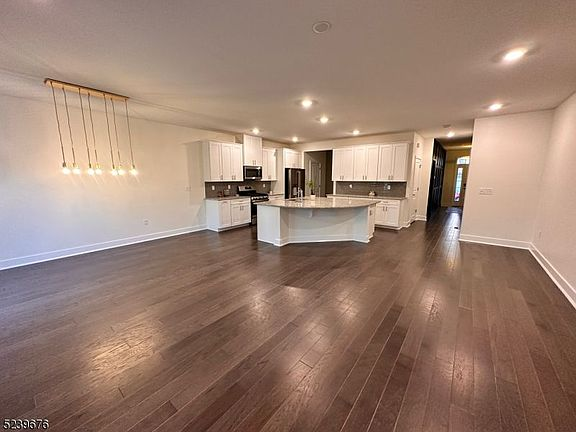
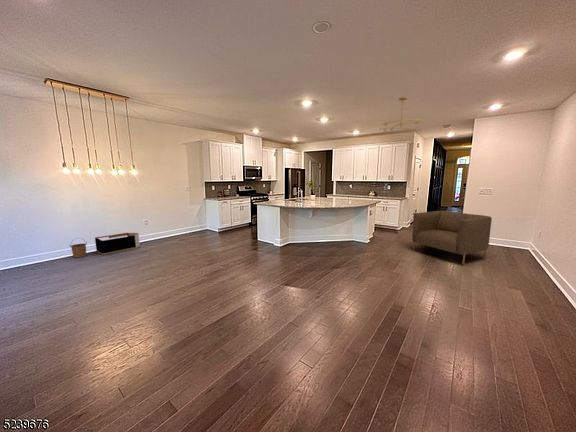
+ ceiling light fixture [380,96,425,133]
+ chair [411,210,493,266]
+ bucket [69,237,88,259]
+ storage bin [94,232,141,256]
